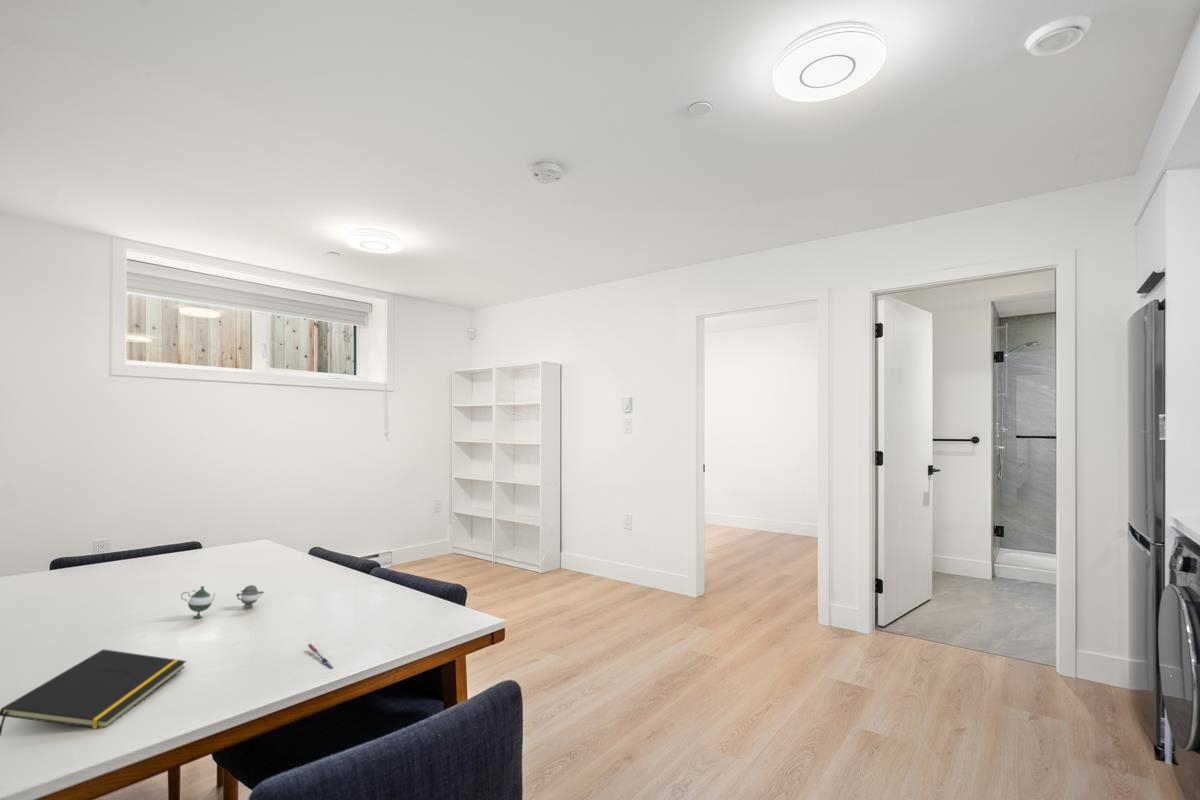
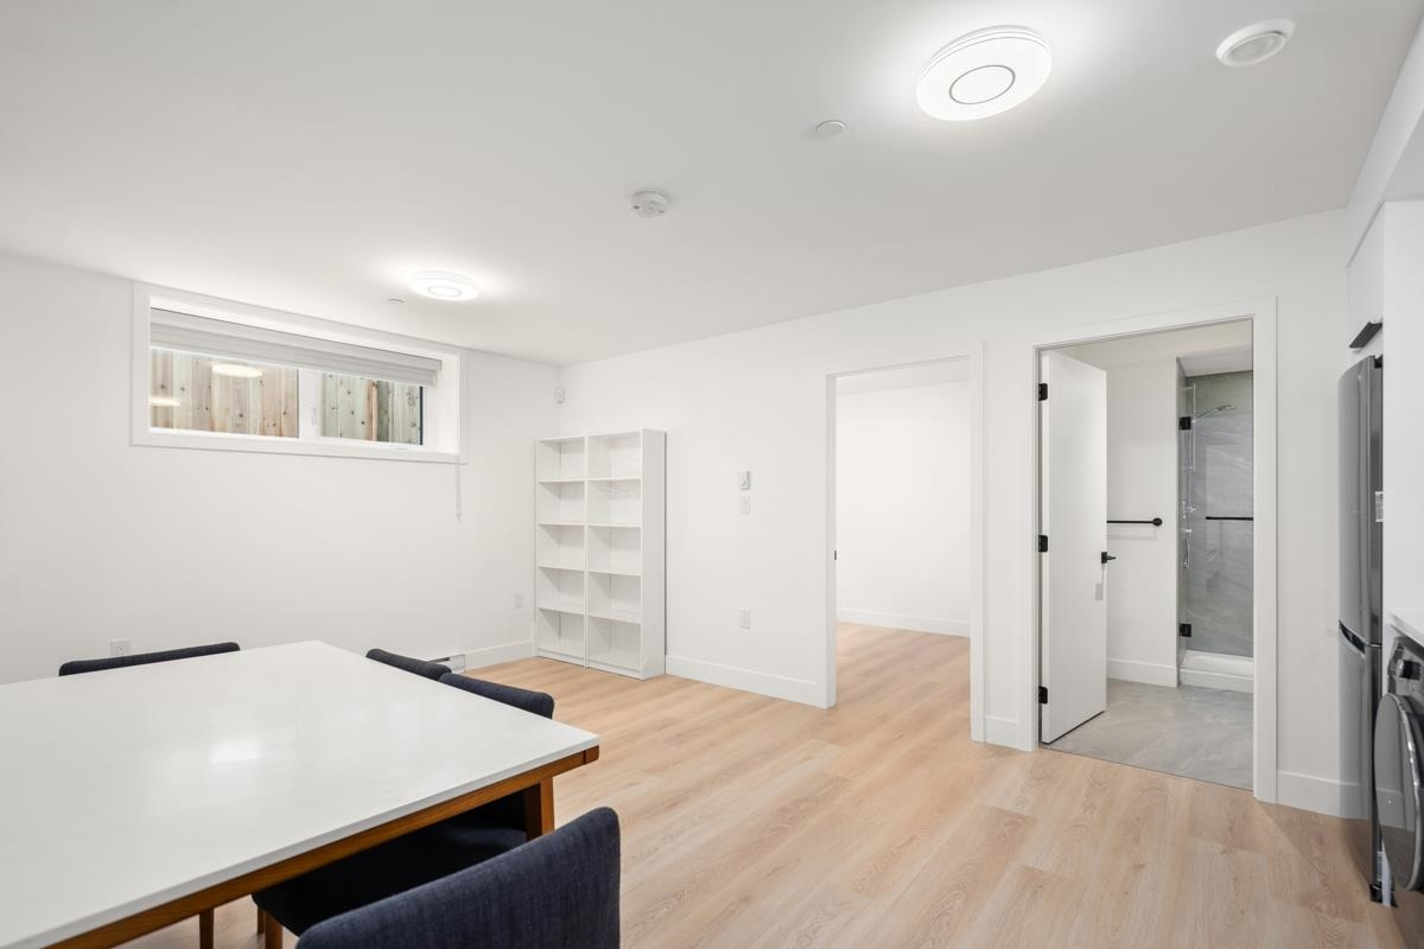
- pen [307,643,334,669]
- teapot [180,584,265,619]
- notepad [0,648,187,737]
